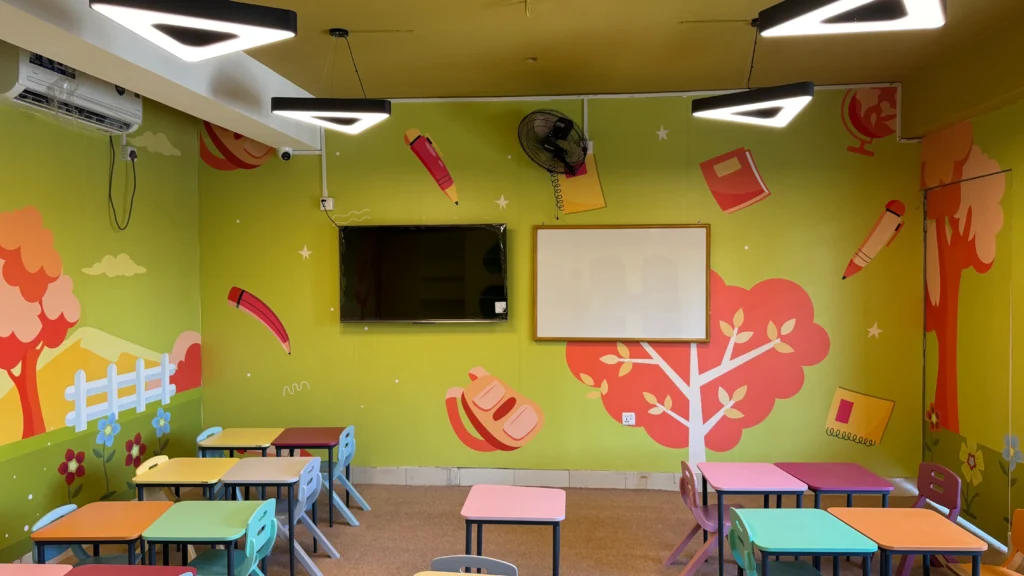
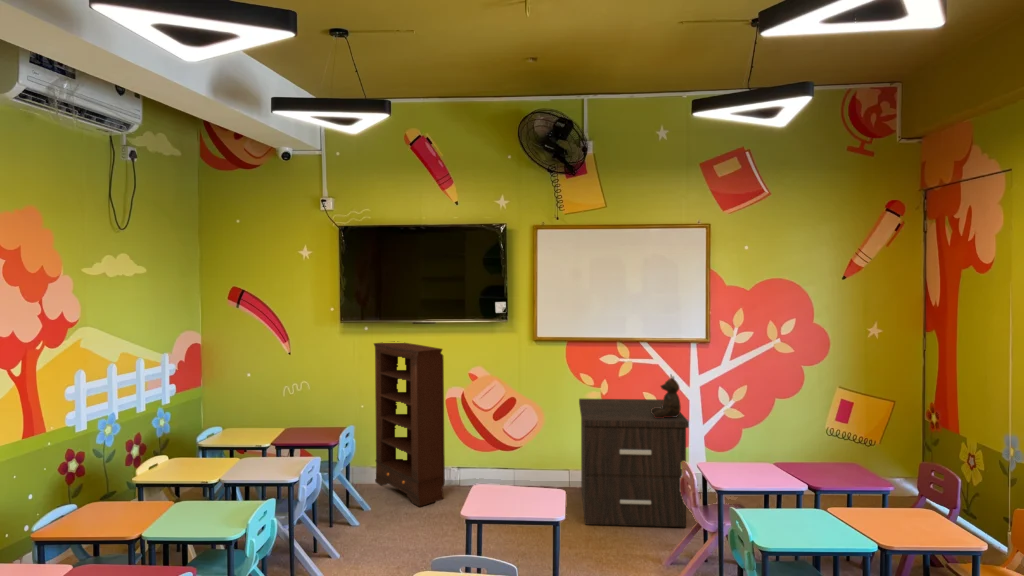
+ teddy bear [651,373,682,418]
+ nightstand [578,398,690,528]
+ bookshelf [373,342,446,508]
